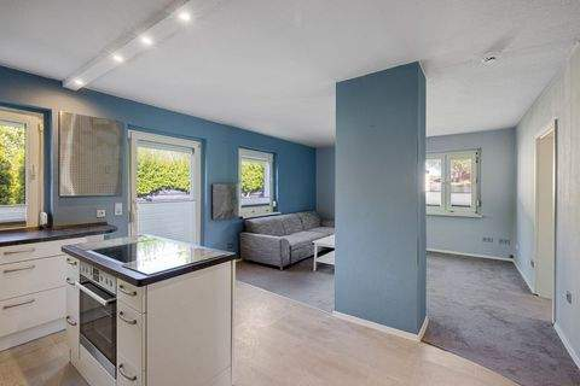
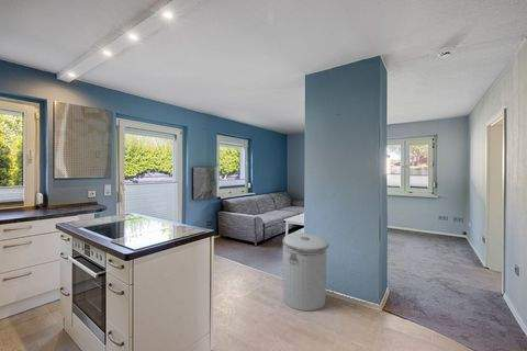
+ can [282,233,329,312]
